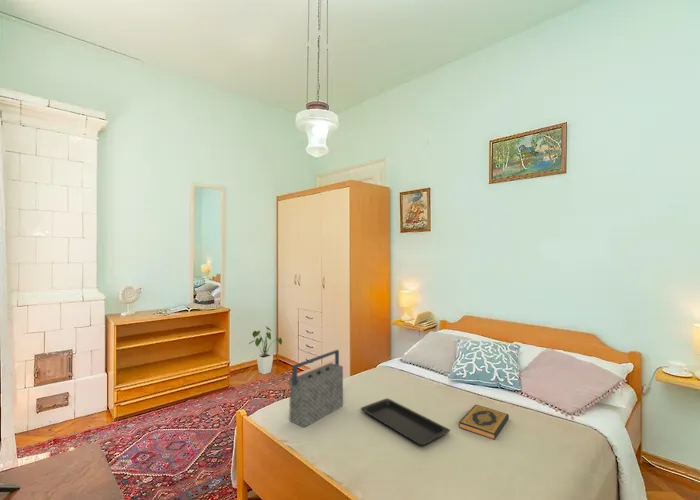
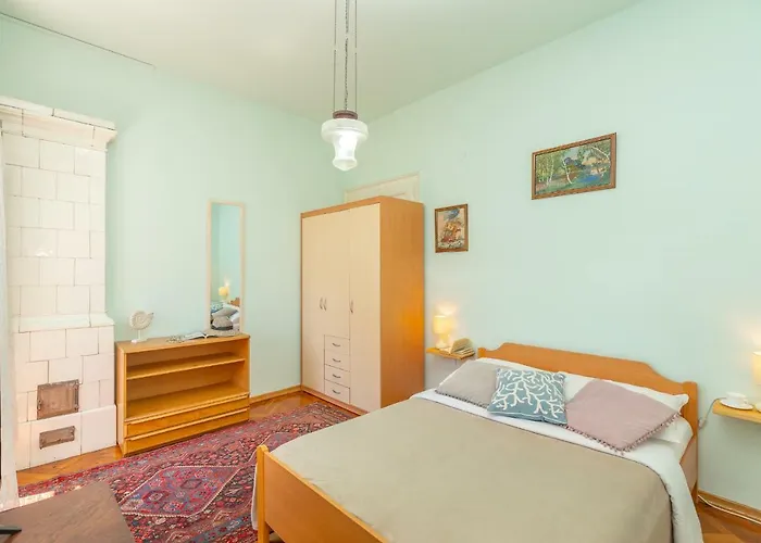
- handbag [288,349,344,429]
- serving tray [360,397,451,446]
- house plant [248,325,283,375]
- hardback book [458,404,510,441]
